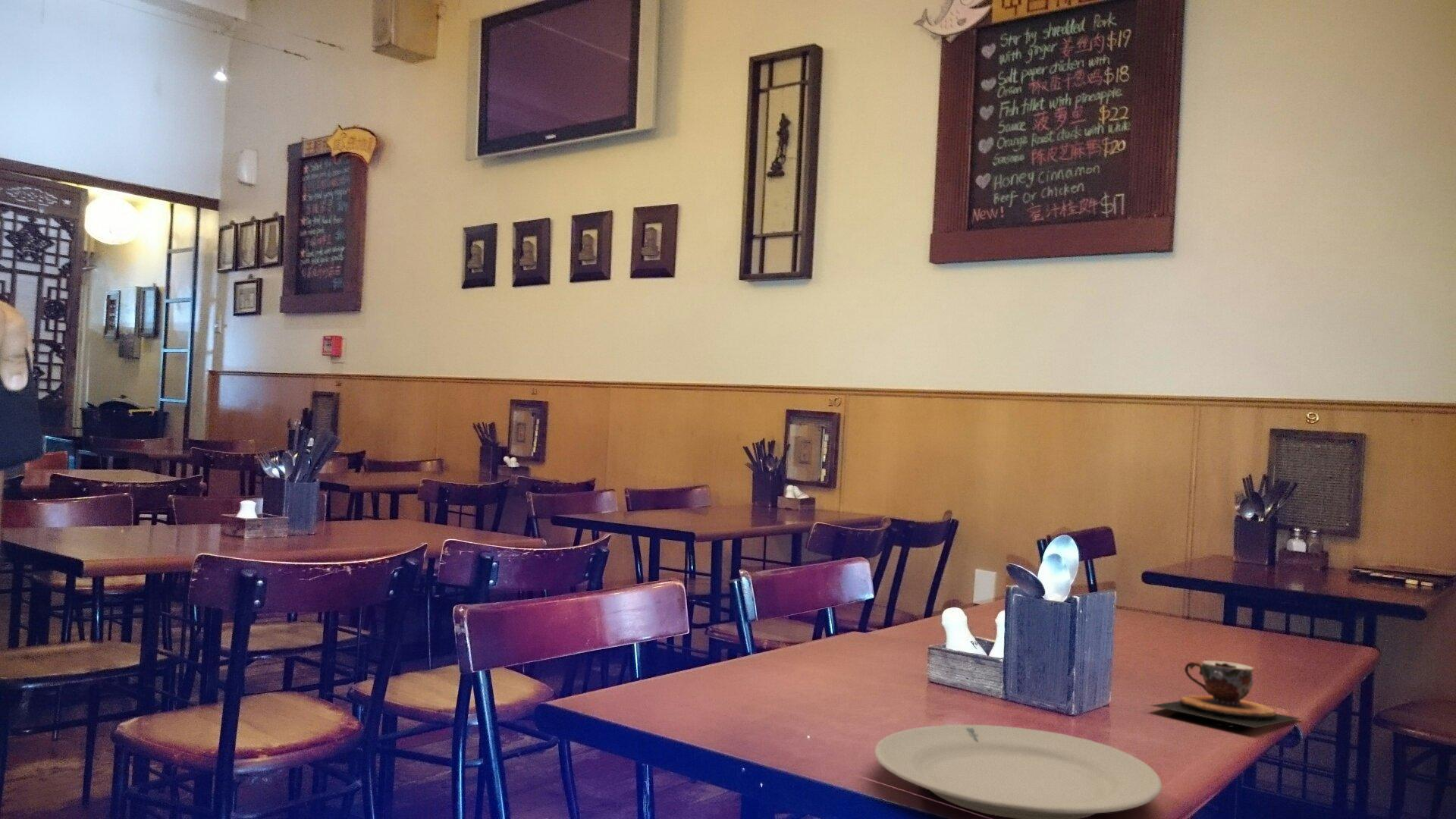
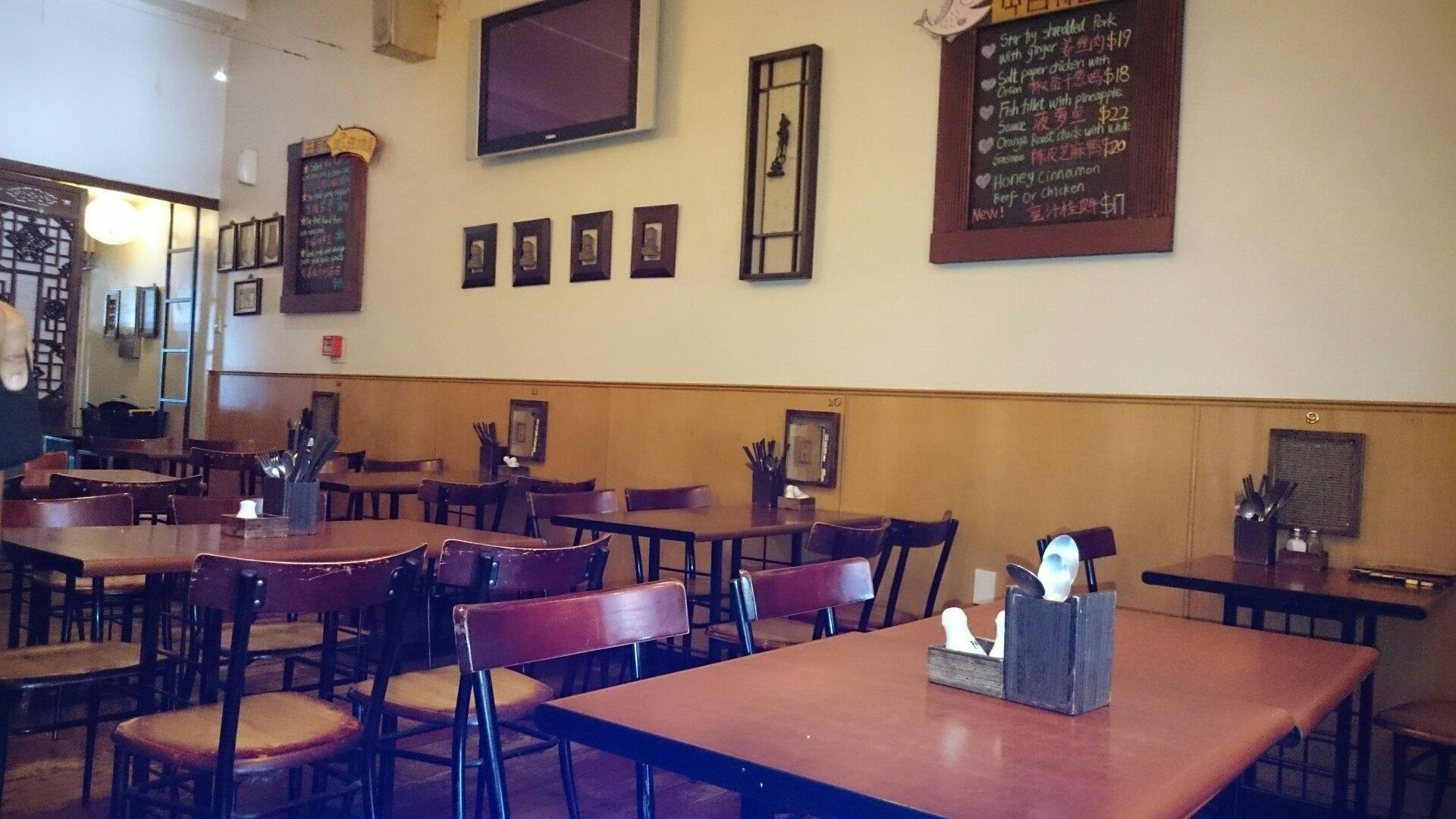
- chinaware [874,724,1163,819]
- teacup [1149,660,1302,729]
